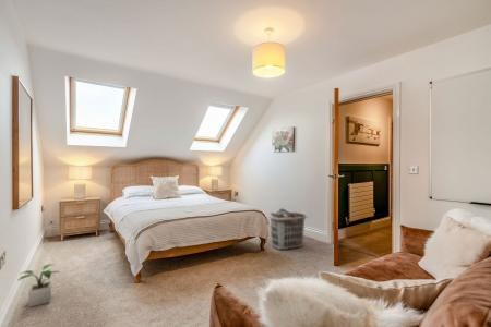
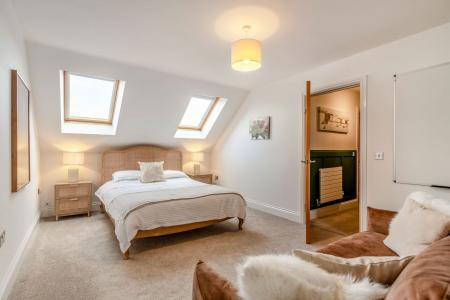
- potted plant [16,263,61,308]
- clothes hamper [266,208,309,251]
